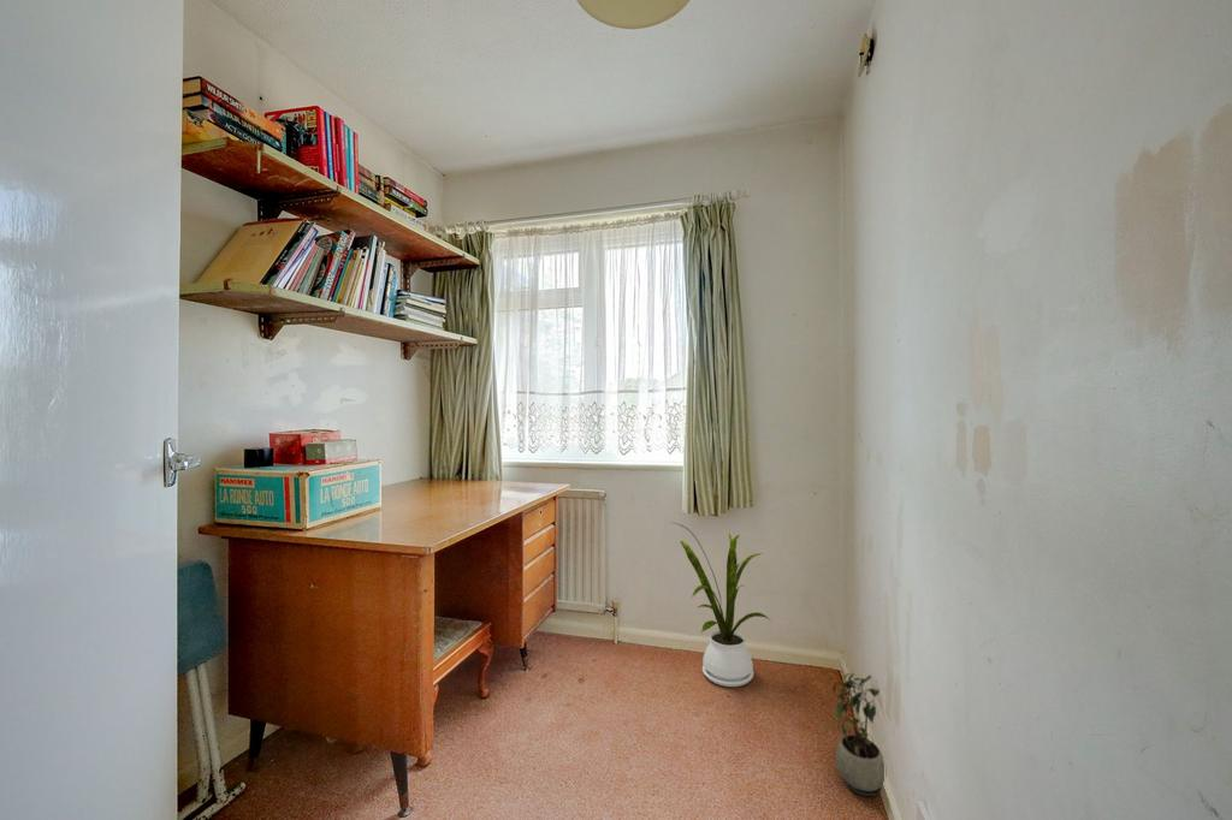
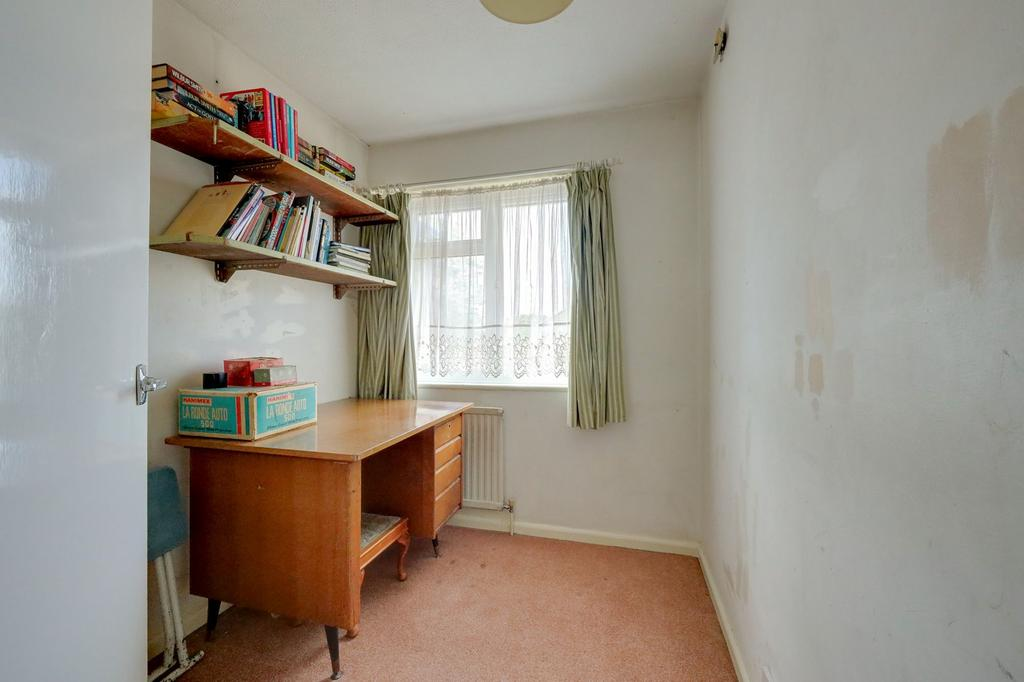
- house plant [669,521,771,688]
- potted plant [823,672,886,797]
